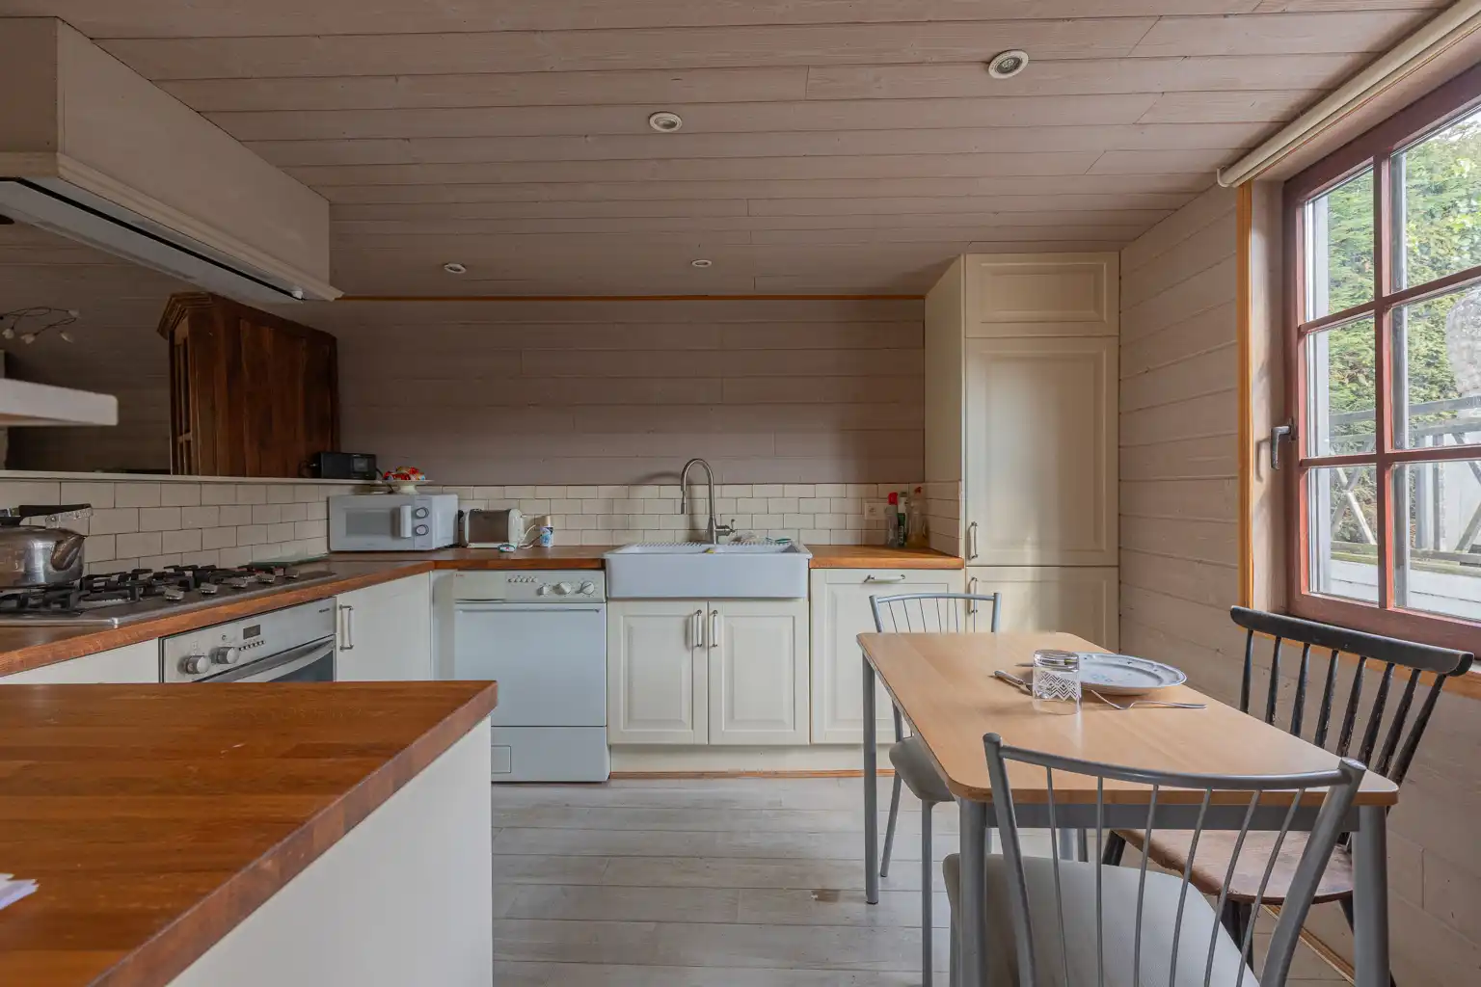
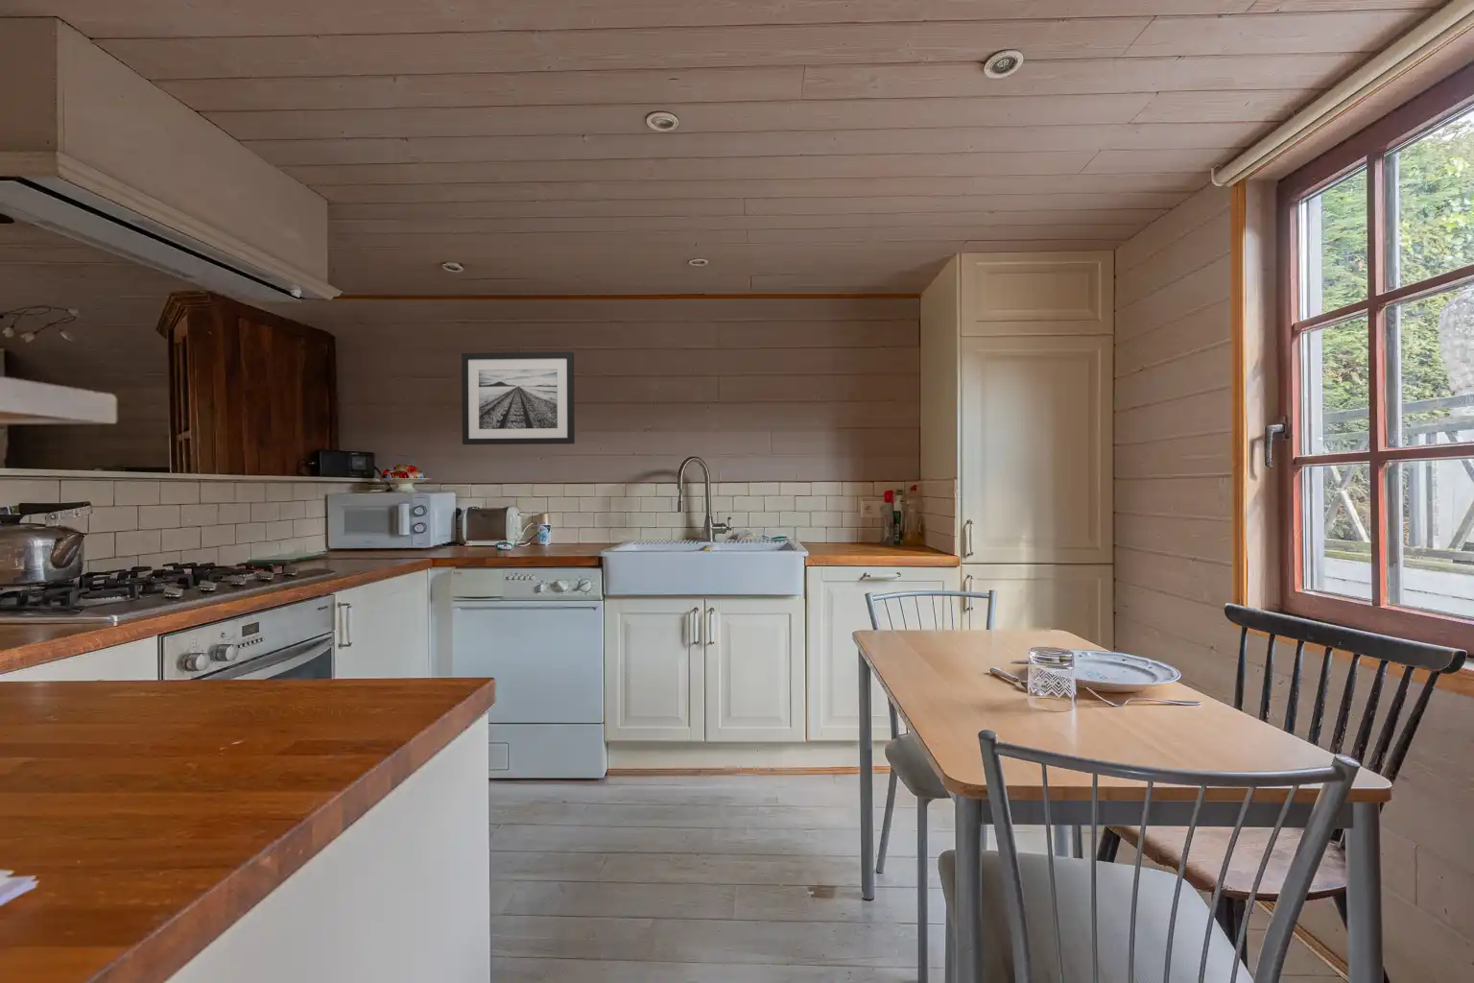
+ wall art [461,351,576,445]
